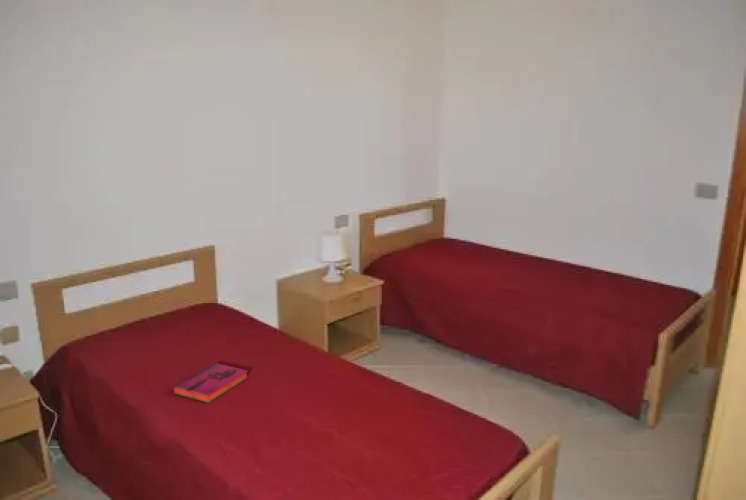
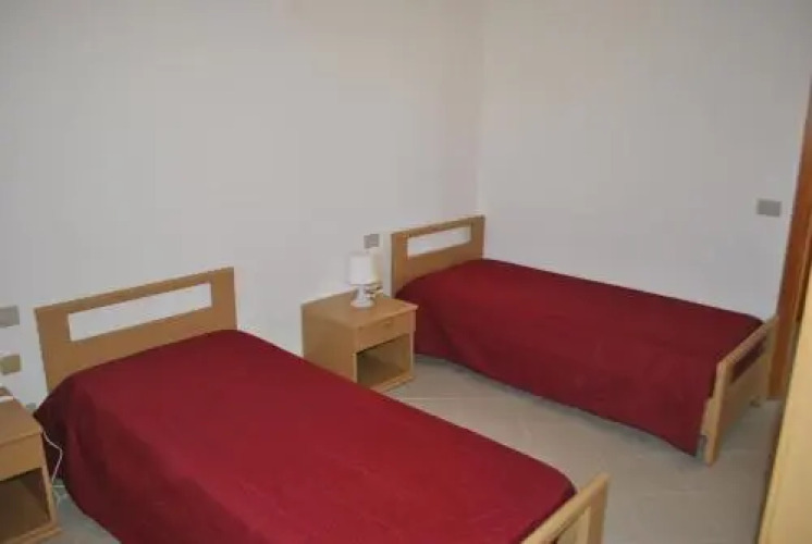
- hardback book [172,362,249,403]
